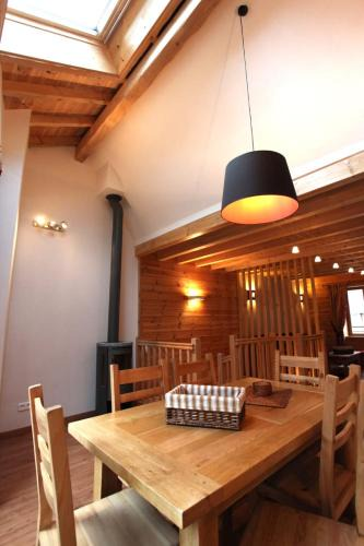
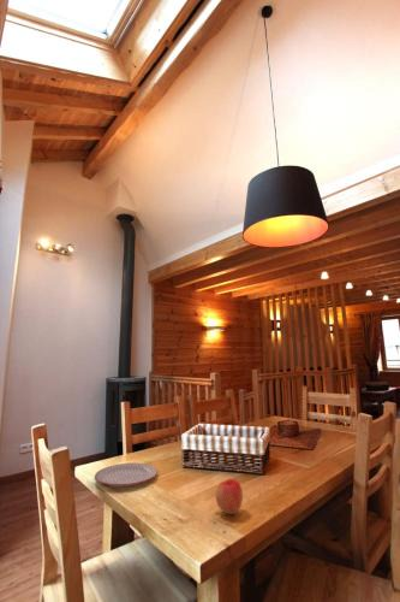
+ plate [94,462,159,488]
+ apple [215,478,244,515]
